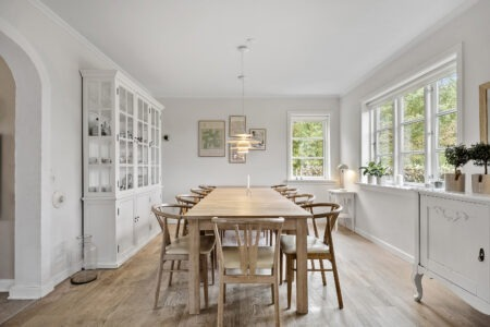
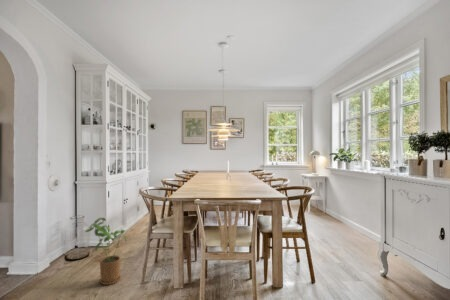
+ house plant [84,217,127,286]
